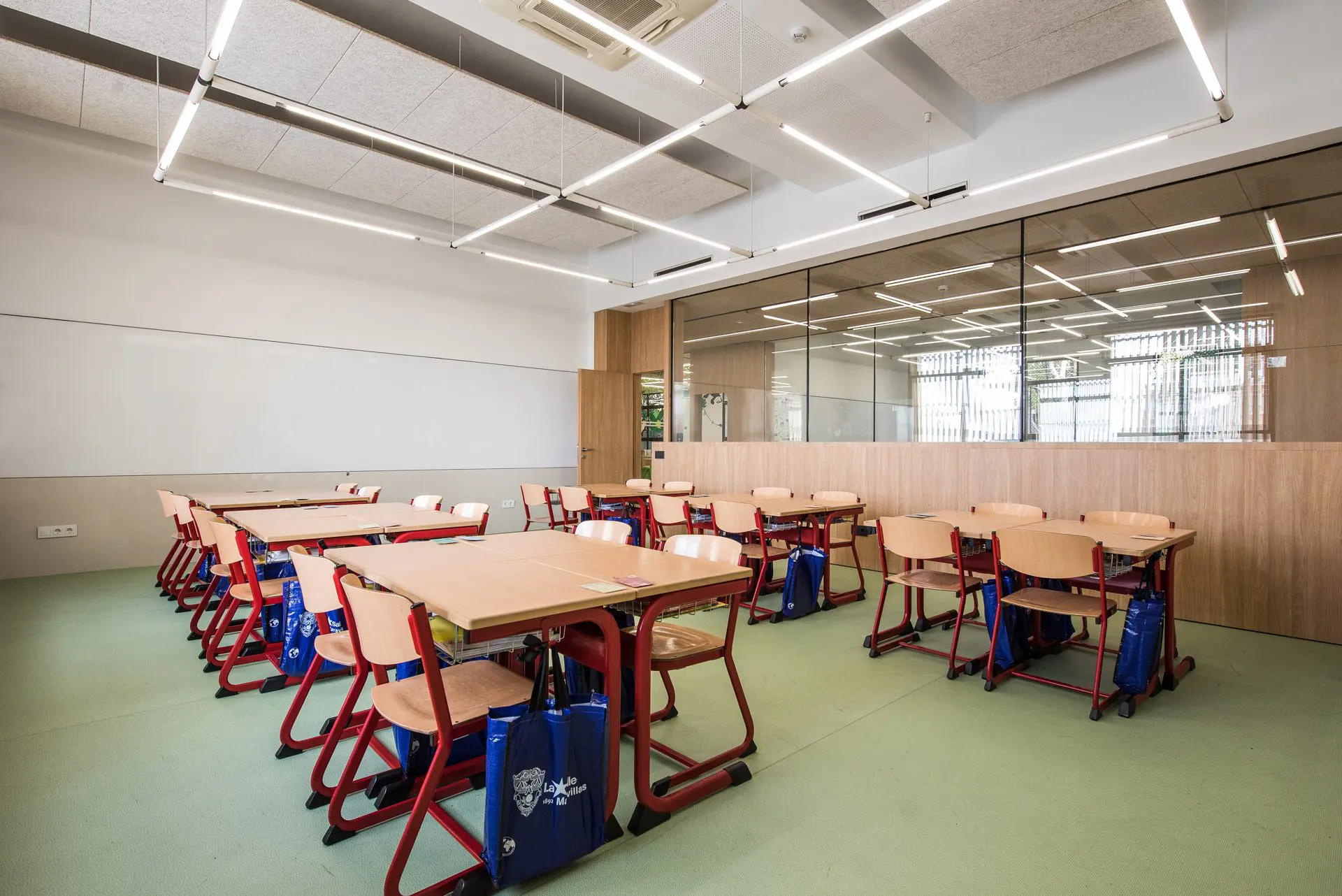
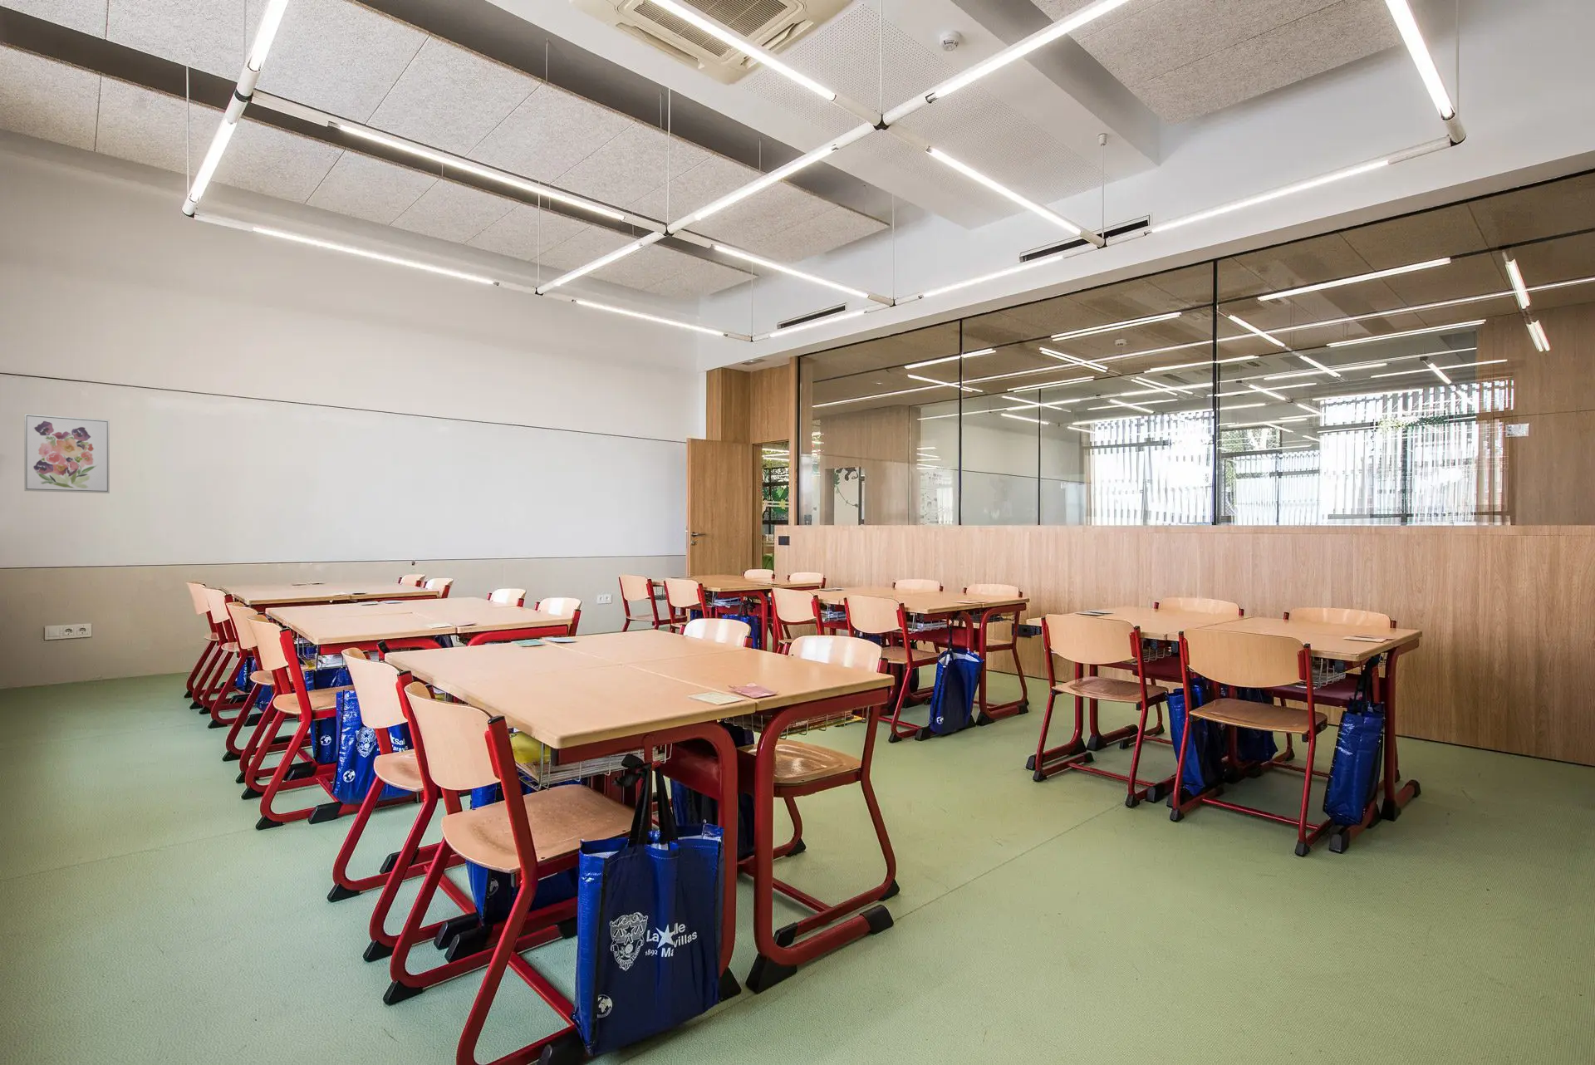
+ wall art [24,412,111,494]
